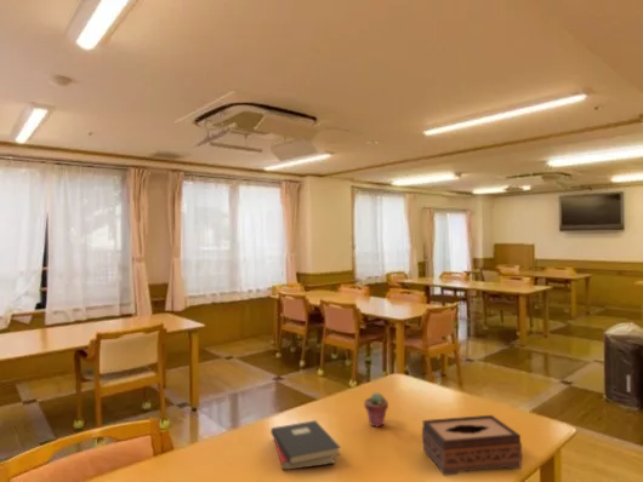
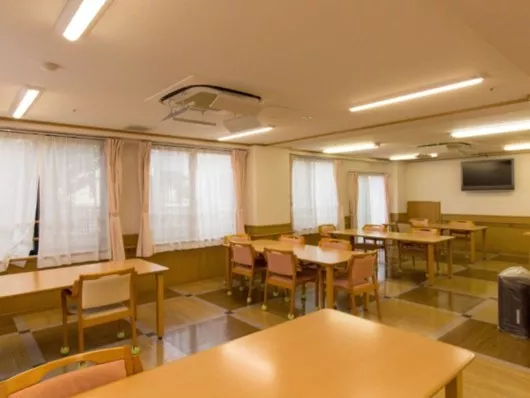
- tissue box [421,414,523,477]
- hardback book [269,419,342,471]
- potted succulent [363,391,389,429]
